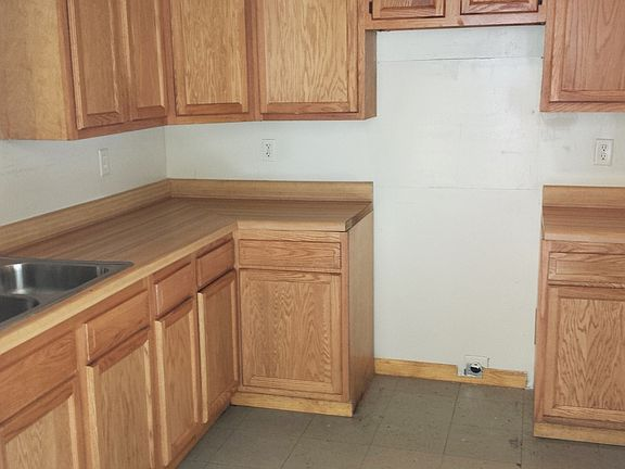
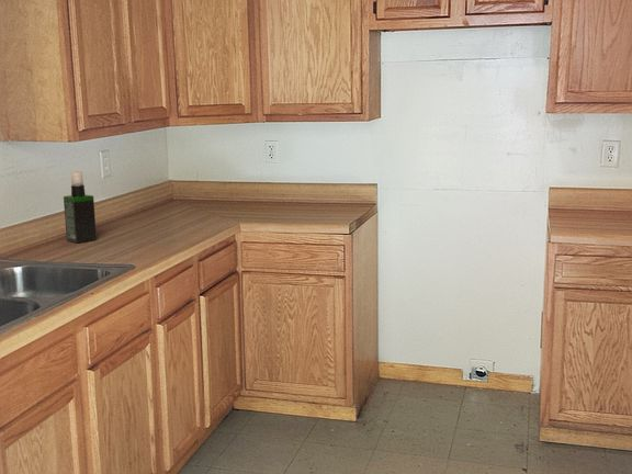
+ spray bottle [63,170,98,244]
